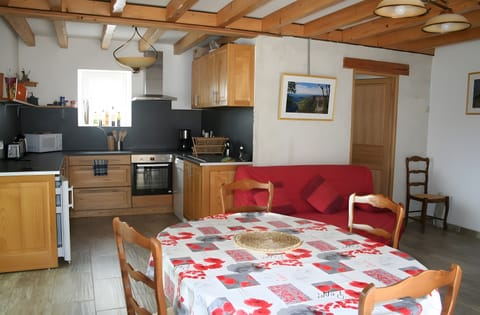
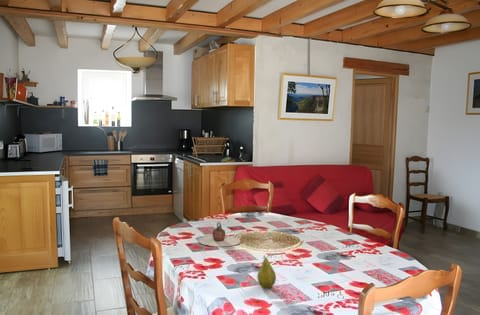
+ fruit [256,255,277,289]
+ teapot [198,221,241,248]
